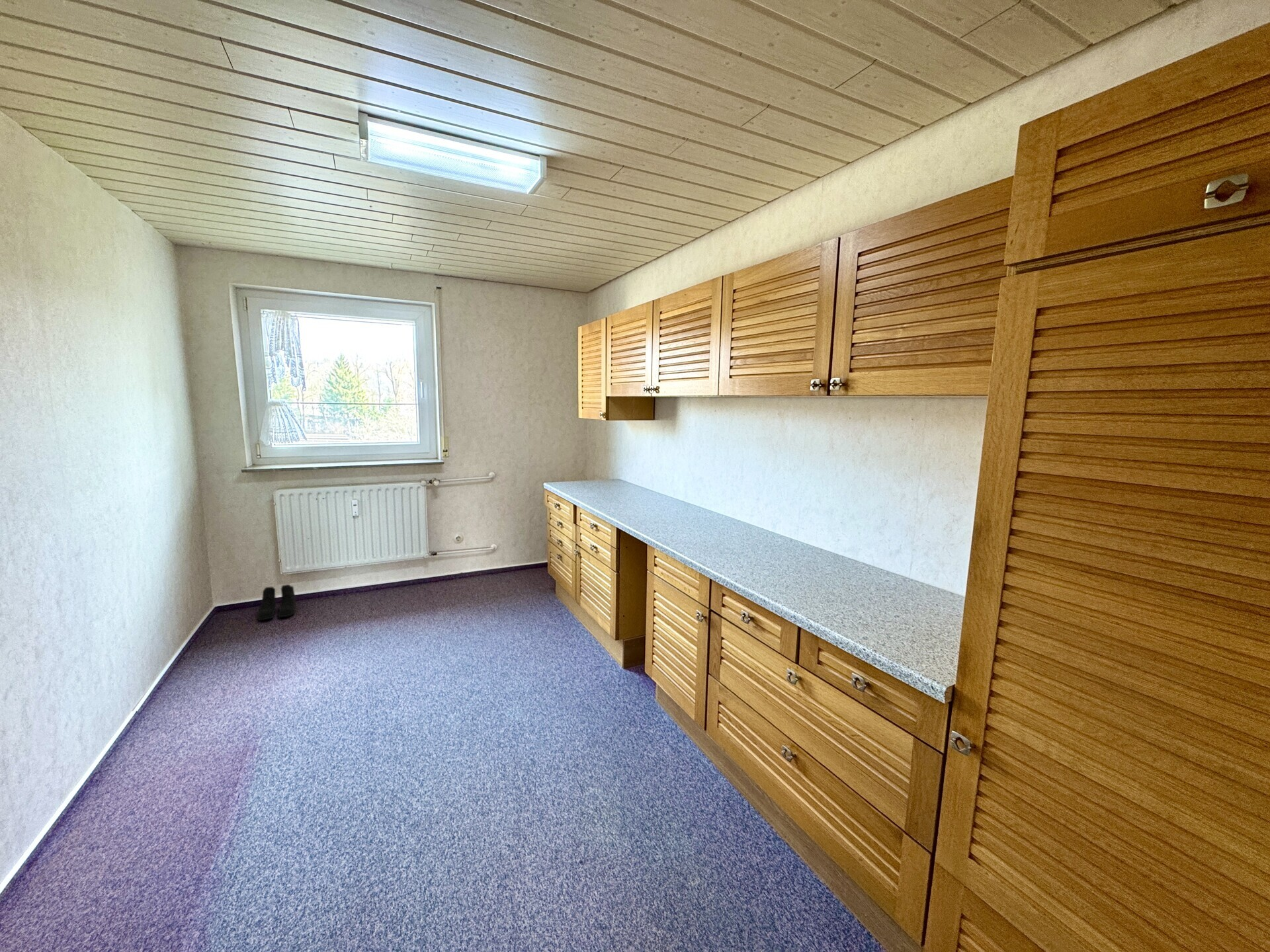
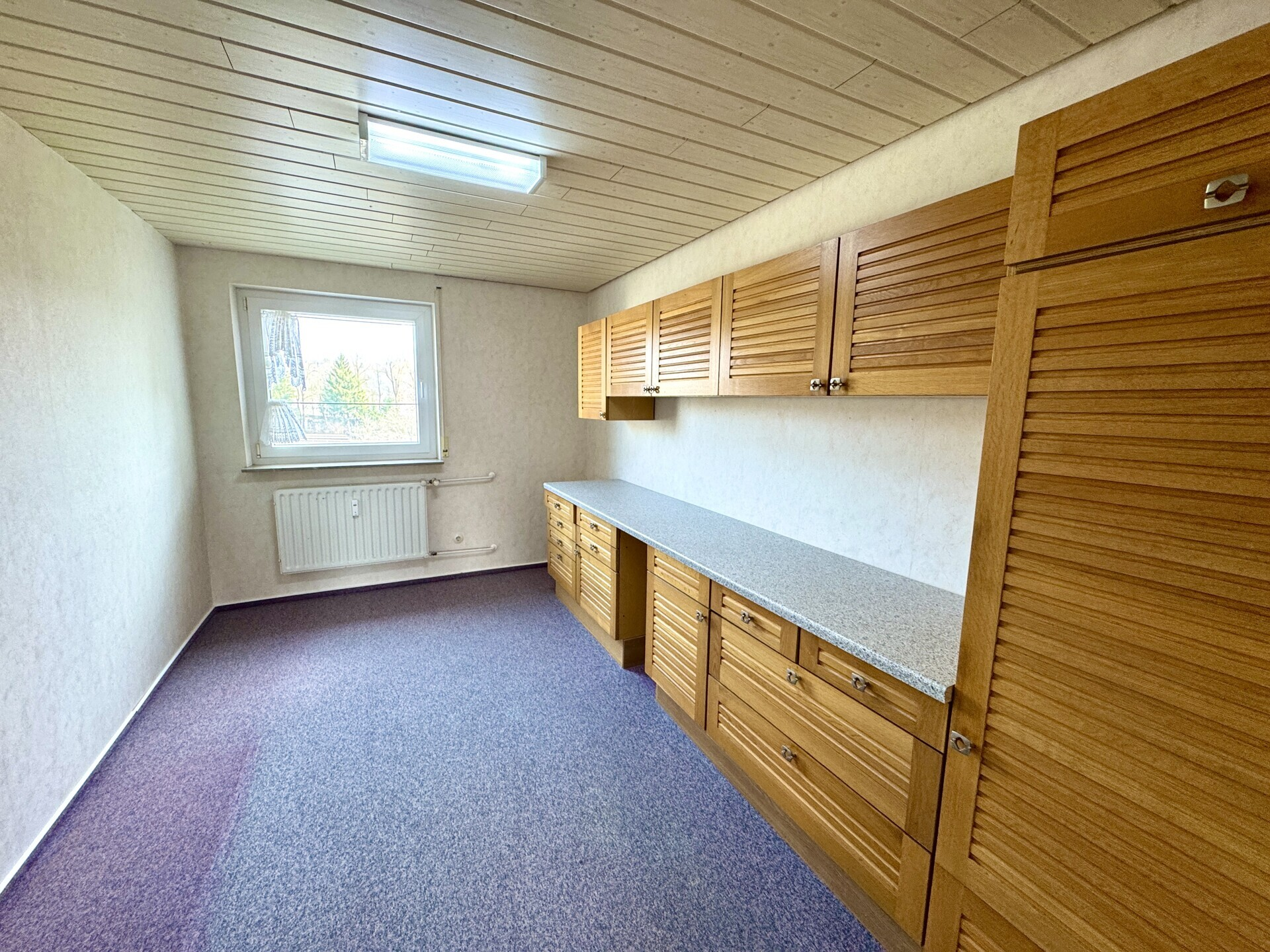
- boots [257,584,296,621]
